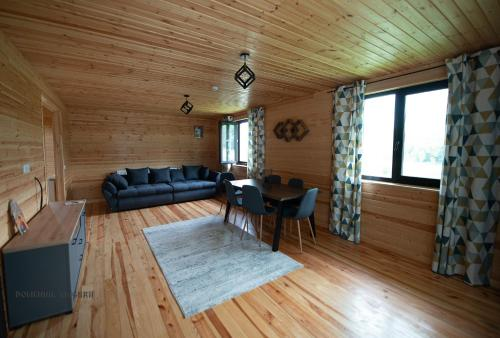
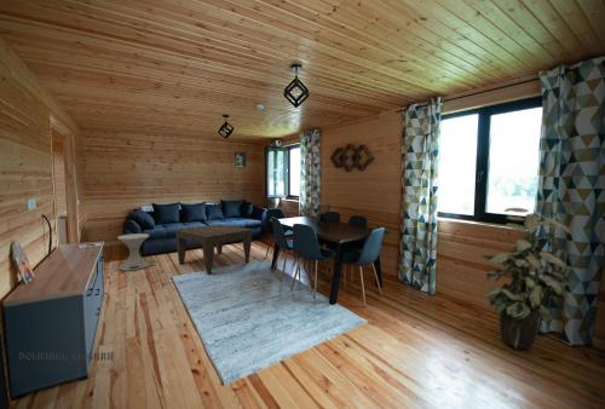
+ coffee table [174,223,253,275]
+ side table [116,232,151,272]
+ indoor plant [480,207,574,351]
